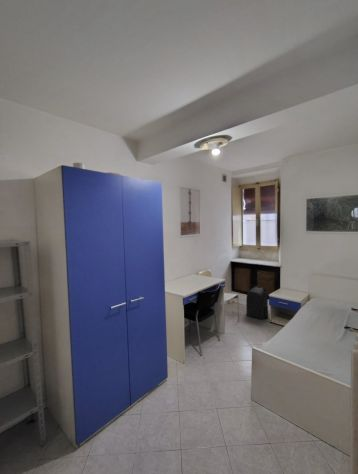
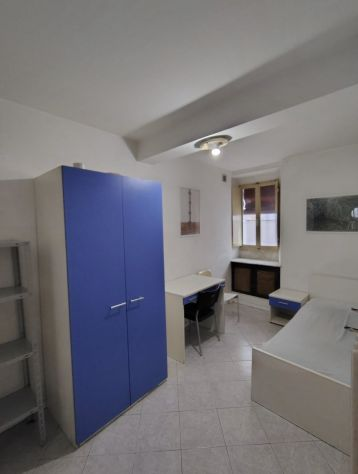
- backpack [245,285,269,320]
